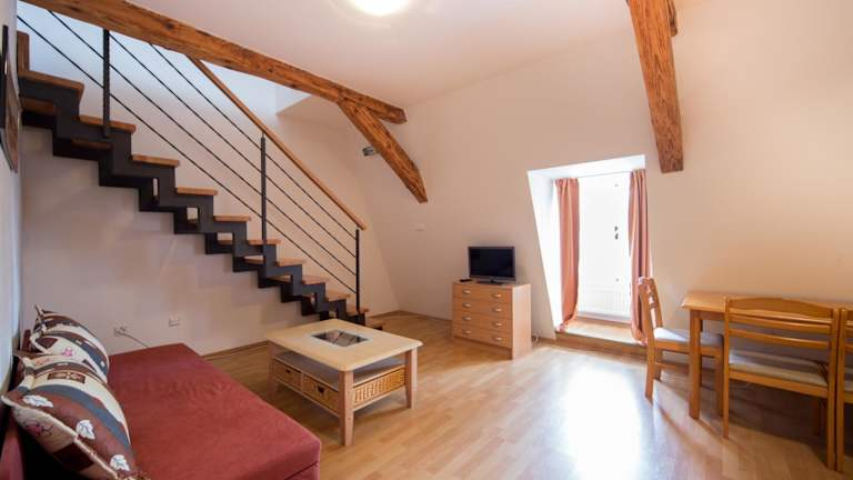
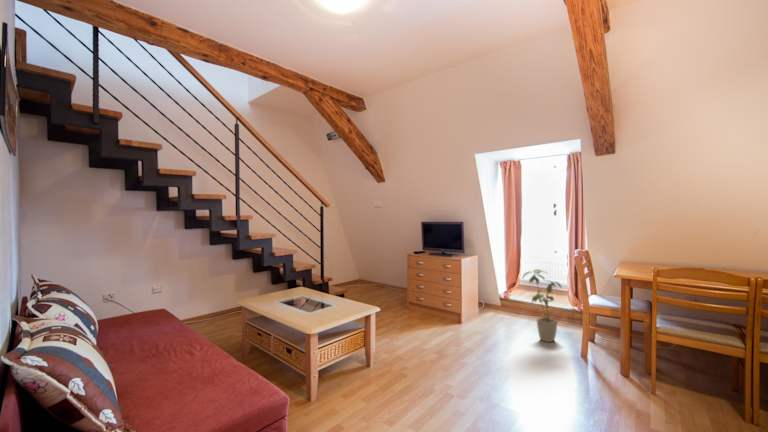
+ house plant [521,268,562,343]
